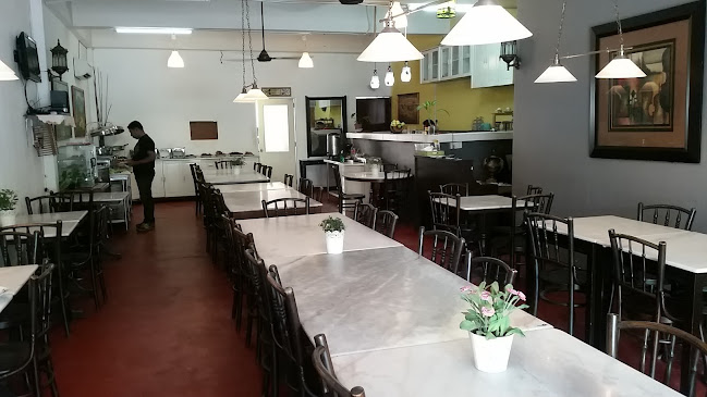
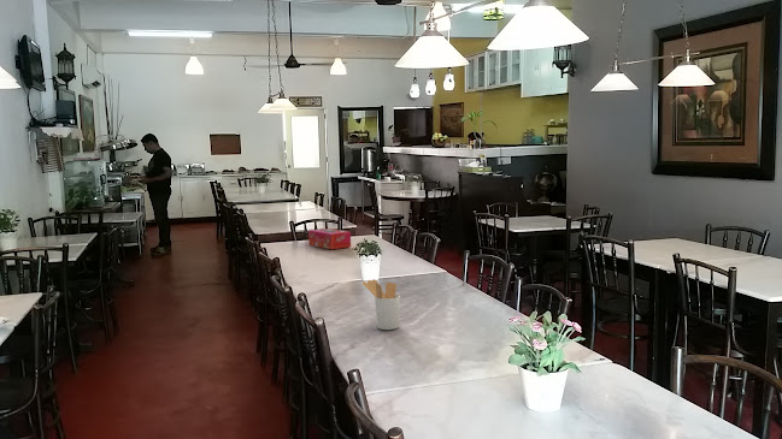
+ utensil holder [361,278,401,331]
+ tissue box [307,227,352,250]
